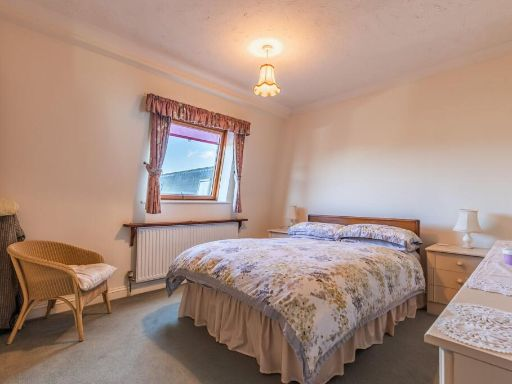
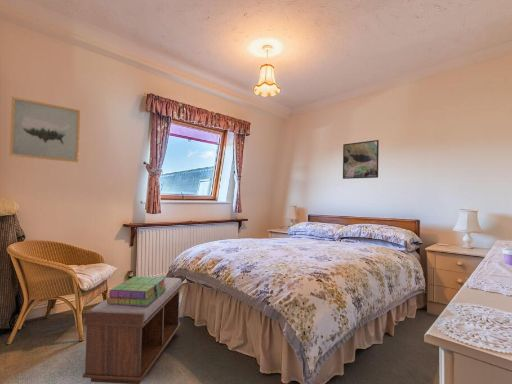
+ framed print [342,139,380,180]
+ bench [82,276,183,384]
+ wall art [8,95,81,163]
+ stack of books [107,275,167,306]
